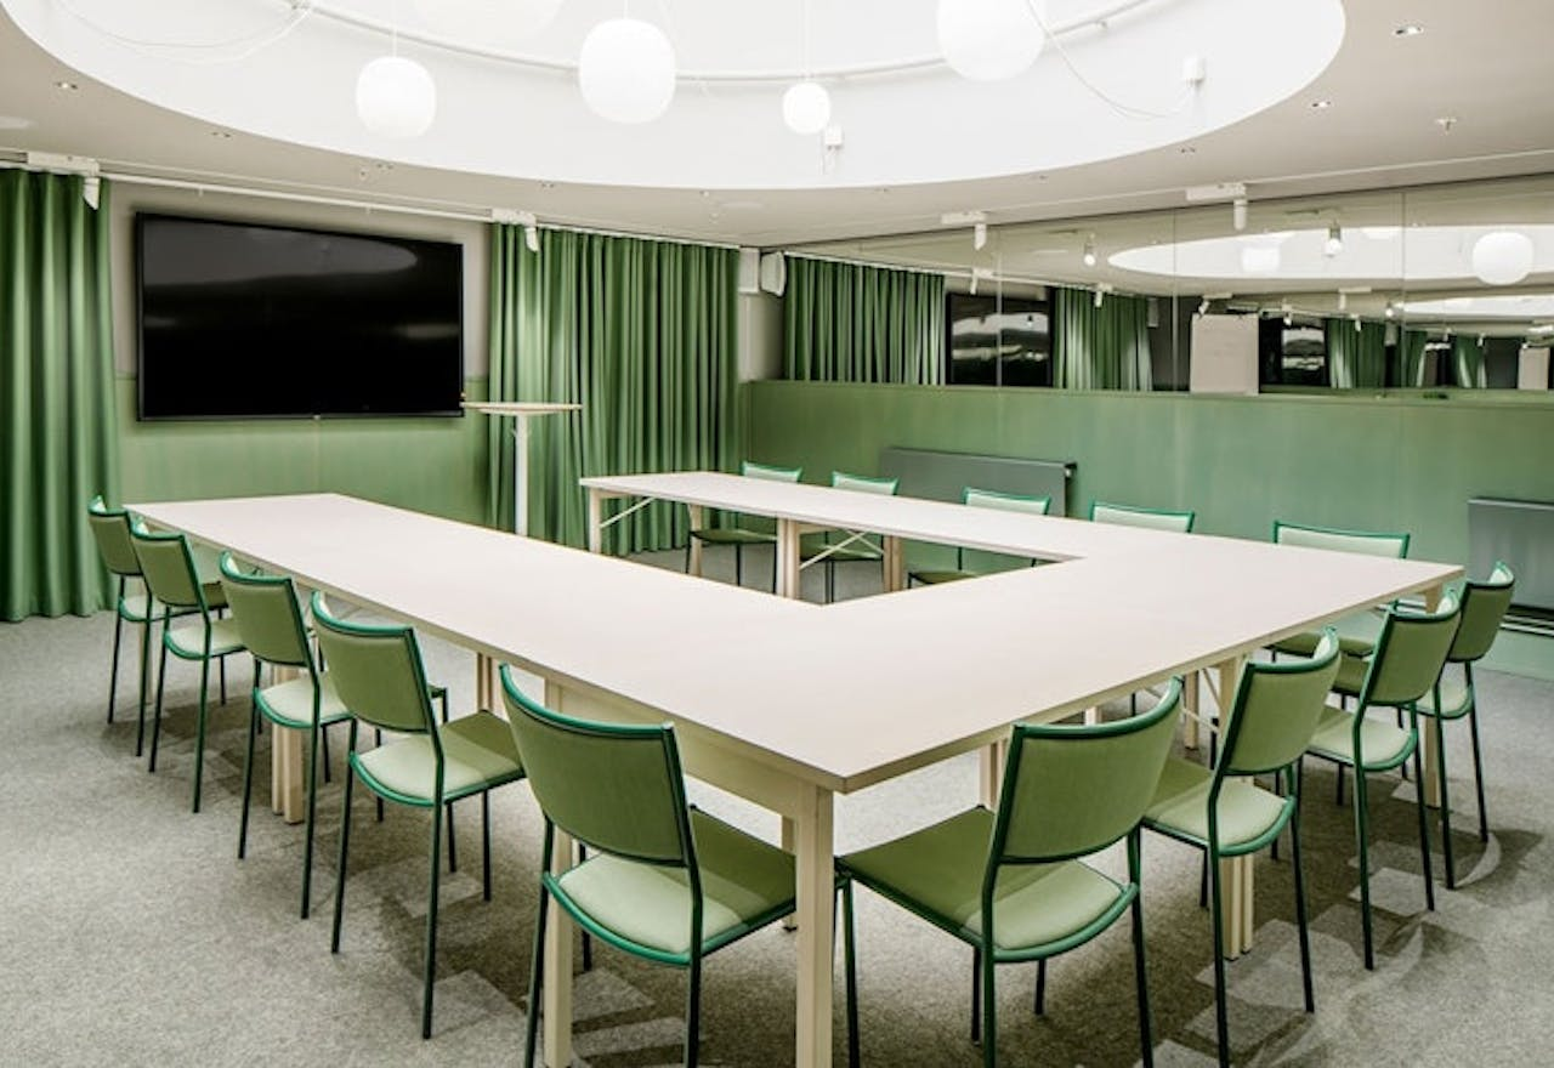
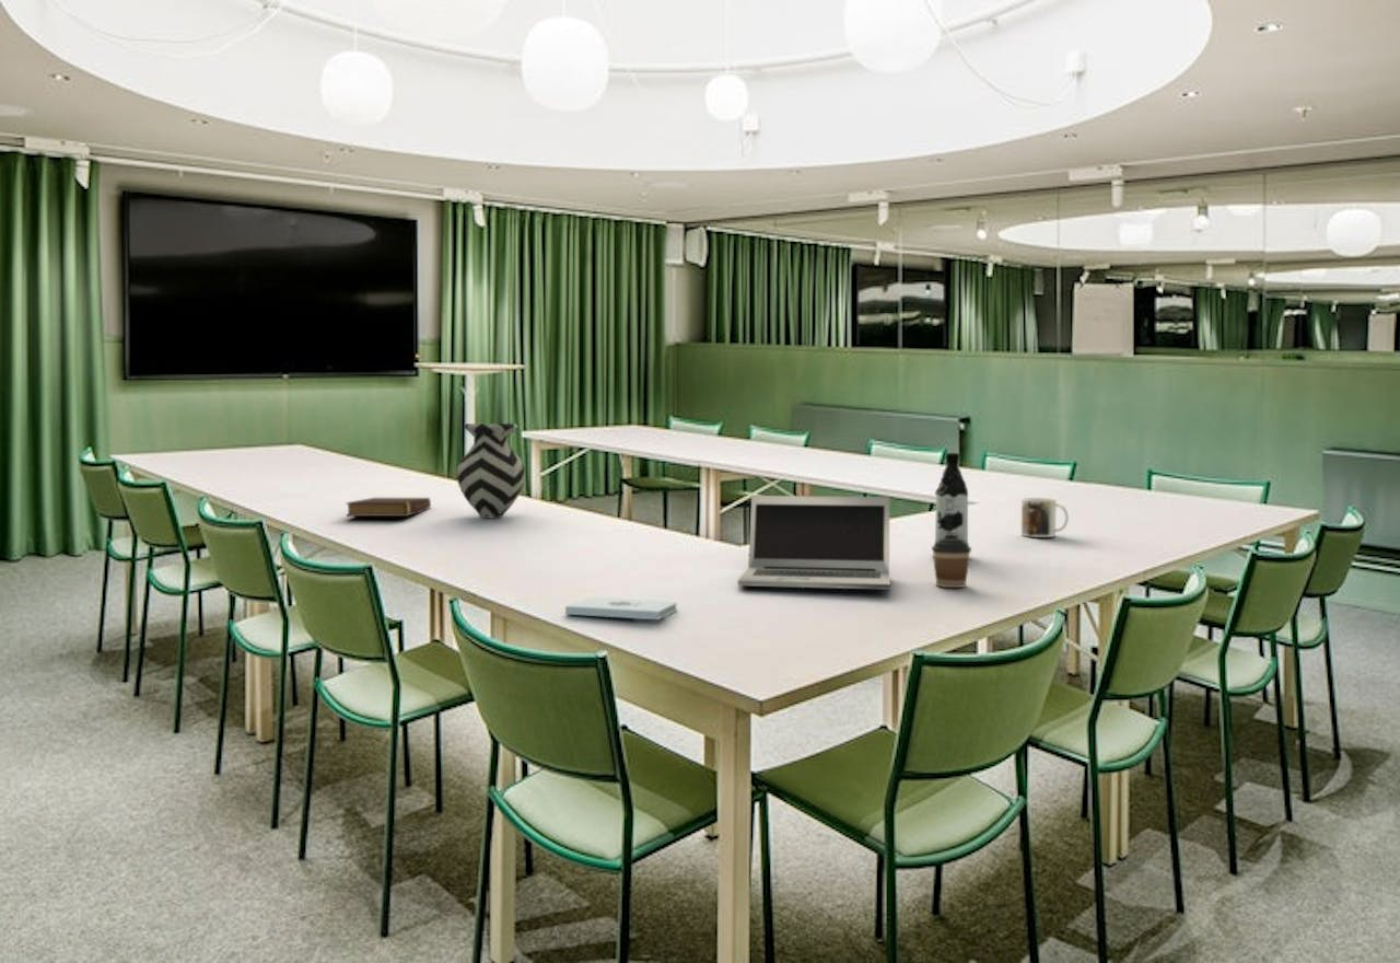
+ laptop [737,495,891,591]
+ mug [1020,497,1070,538]
+ notepad [564,596,678,620]
+ vase [456,422,526,519]
+ coffee cup [931,534,972,589]
+ water bottle [934,452,969,543]
+ book [345,497,432,518]
